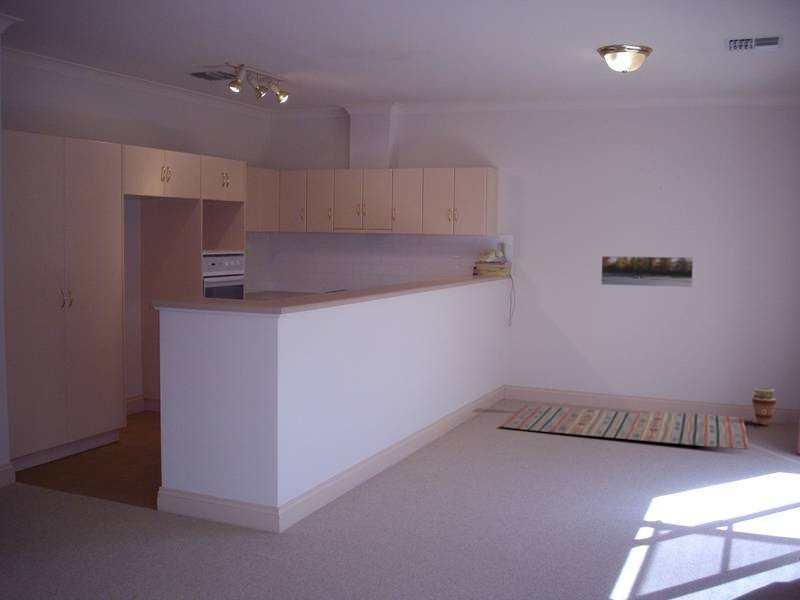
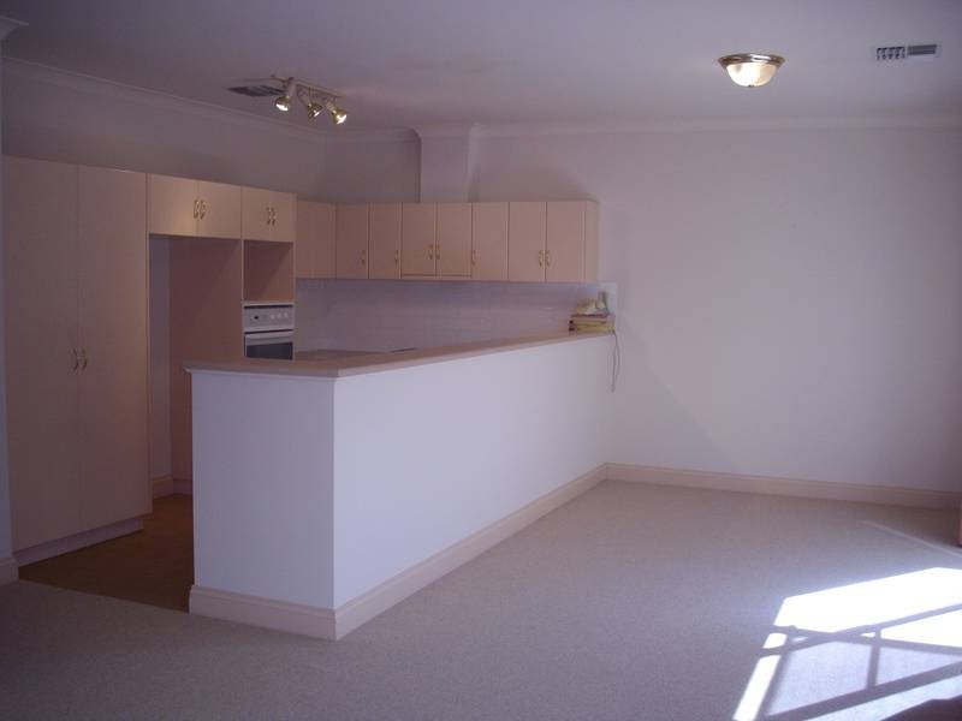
- vase [751,387,777,426]
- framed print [600,255,694,288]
- rug [498,404,750,451]
